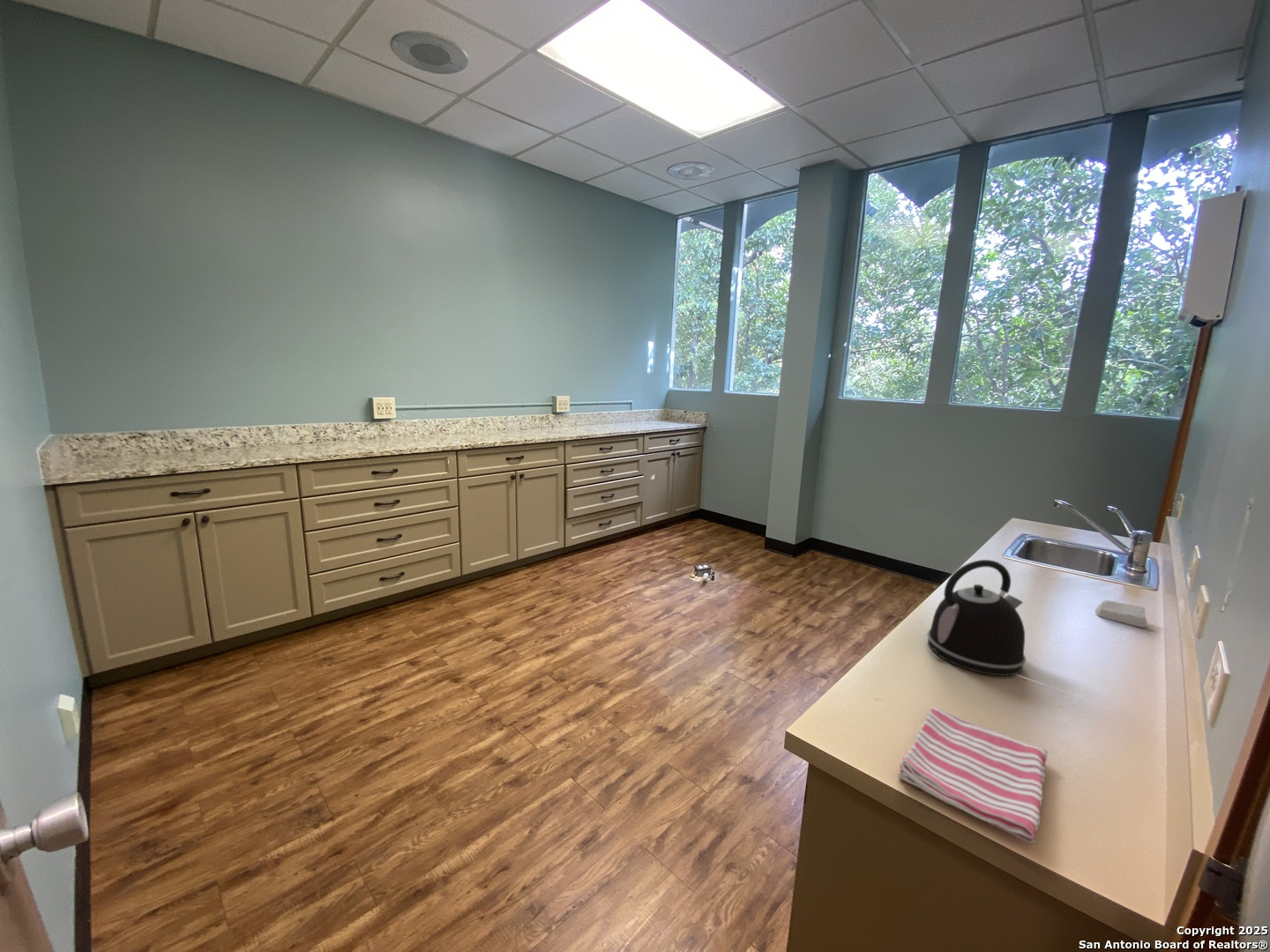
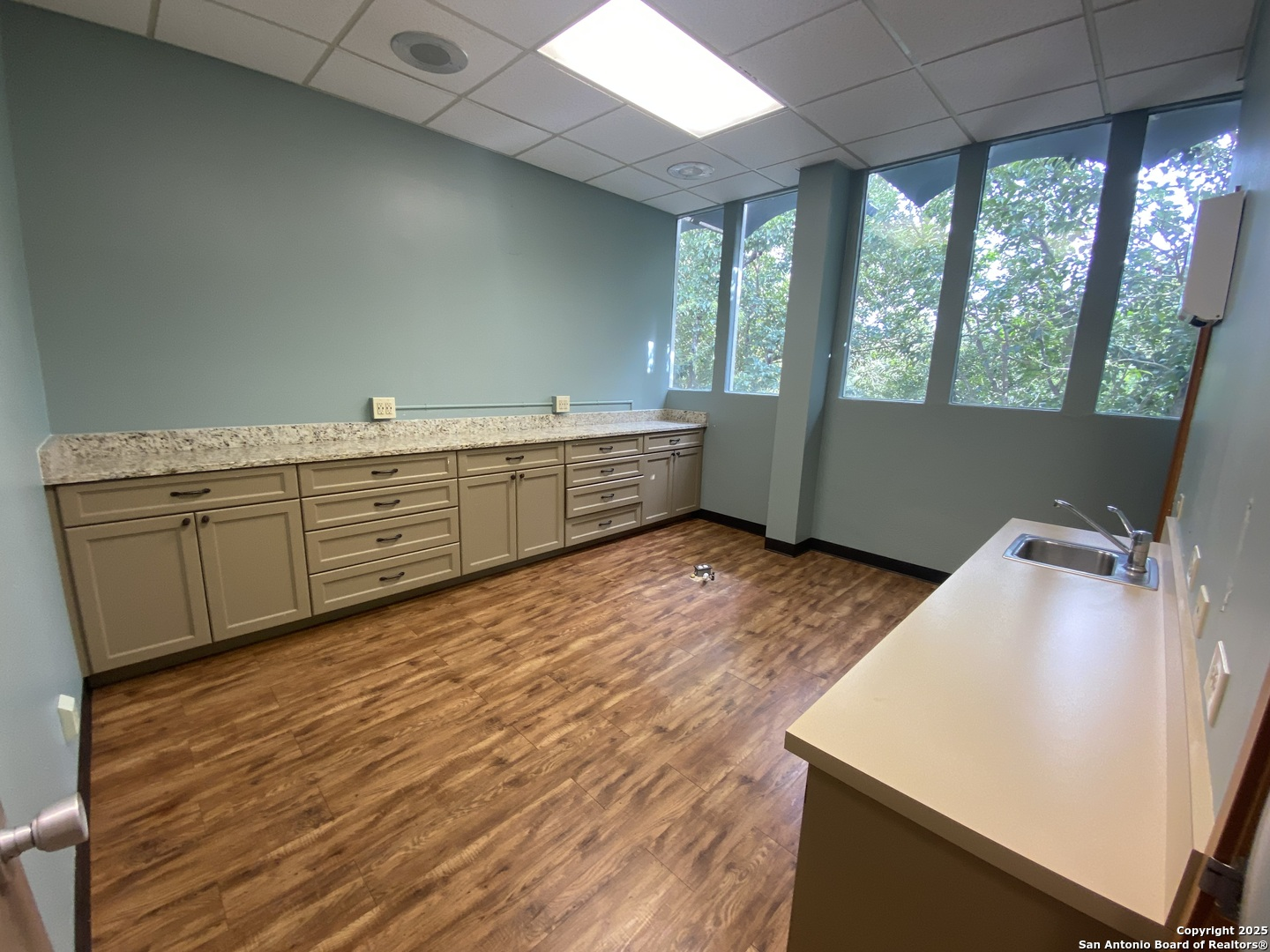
- soap bar [1094,599,1148,628]
- kettle [926,559,1027,677]
- dish towel [897,706,1049,844]
